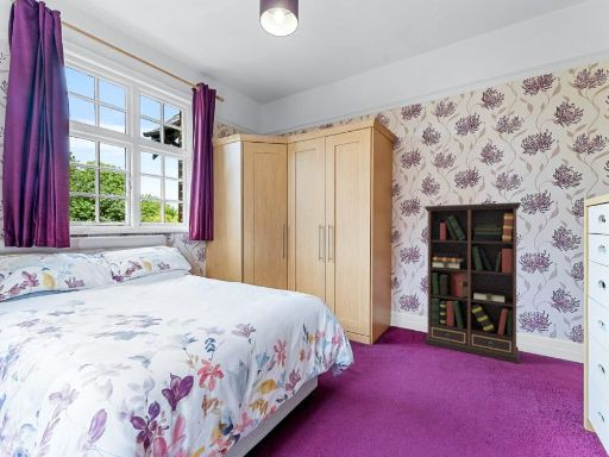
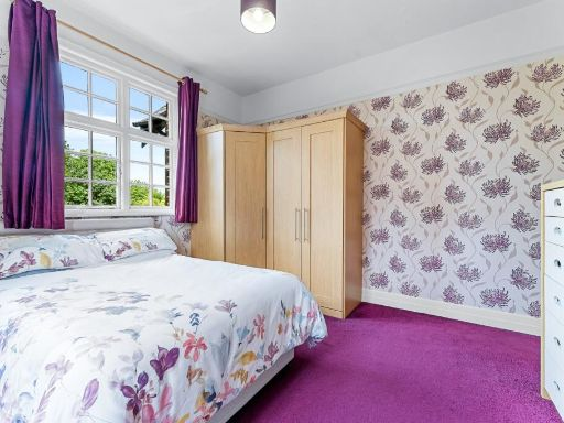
- bookcase [423,201,521,364]
